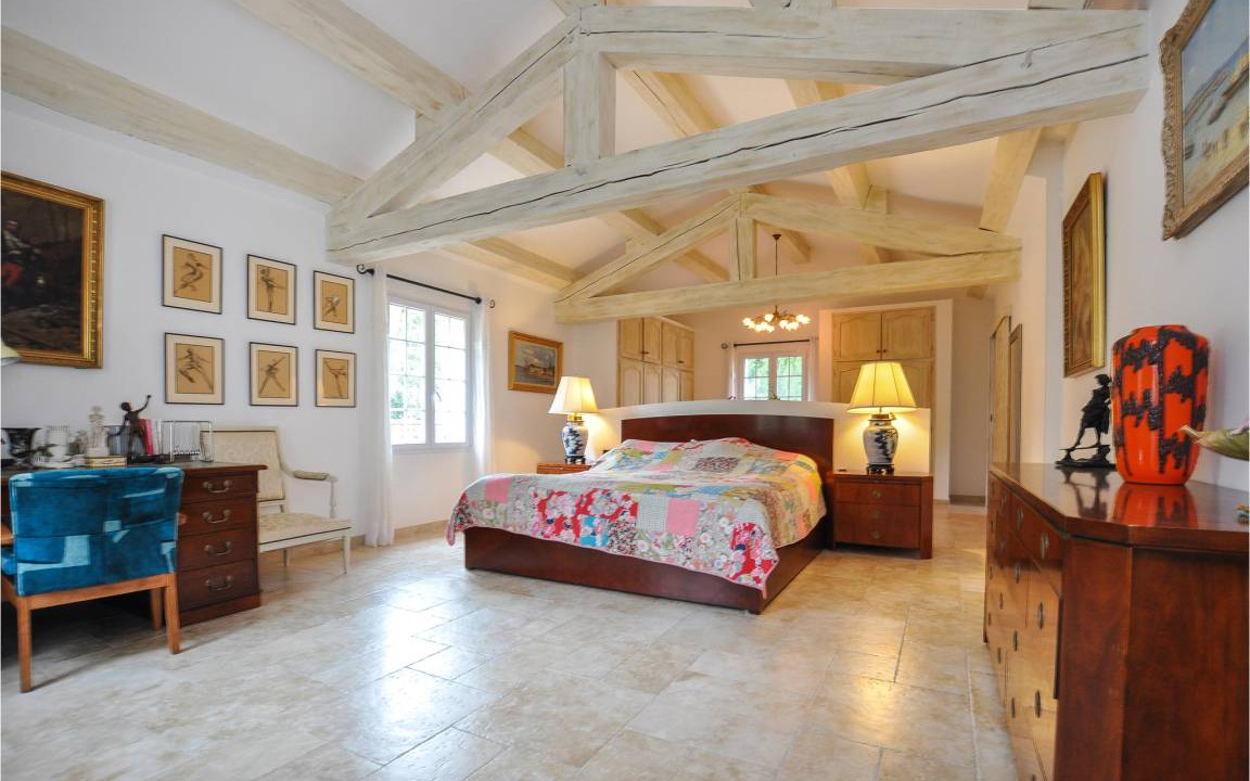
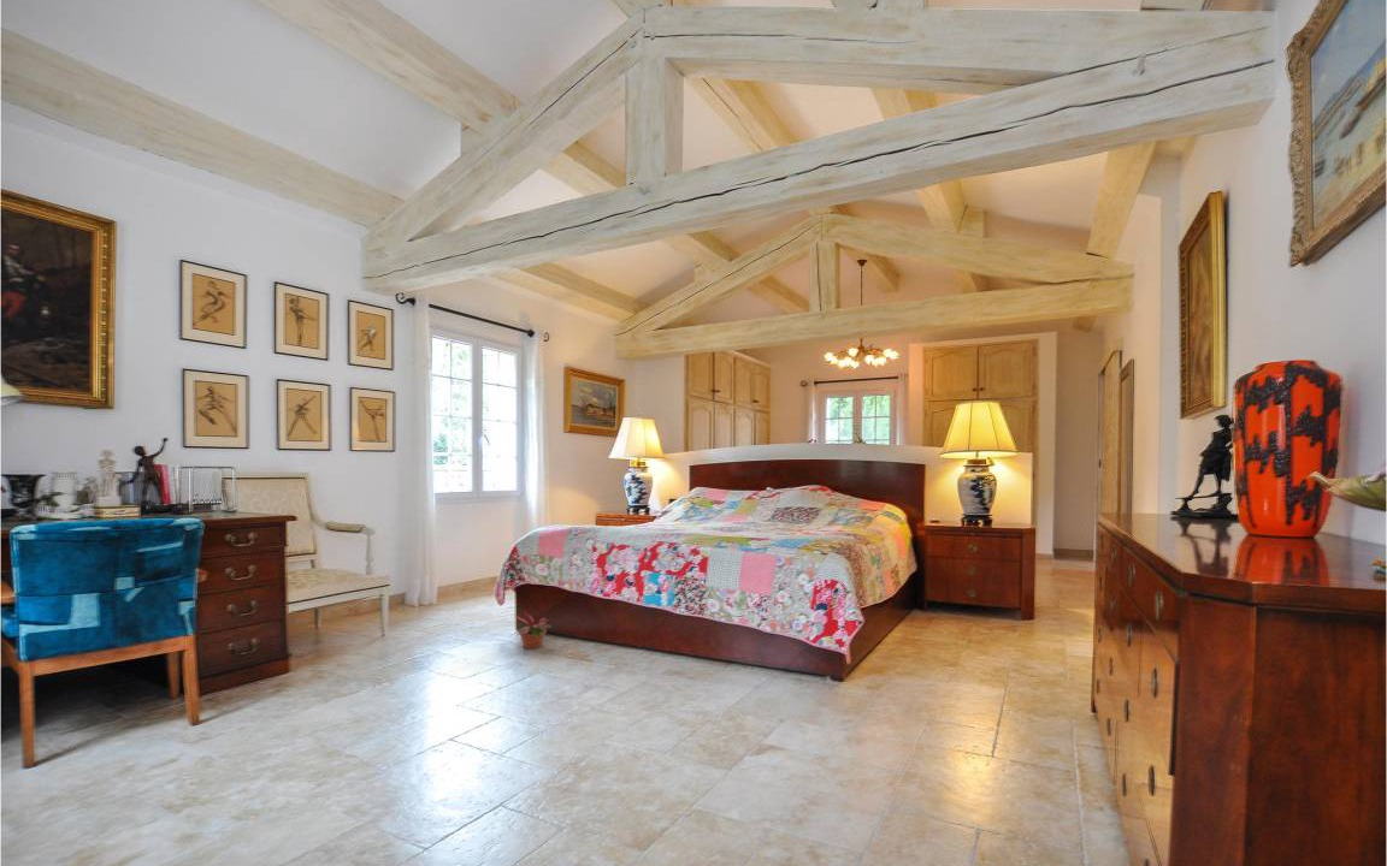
+ potted plant [512,607,550,650]
